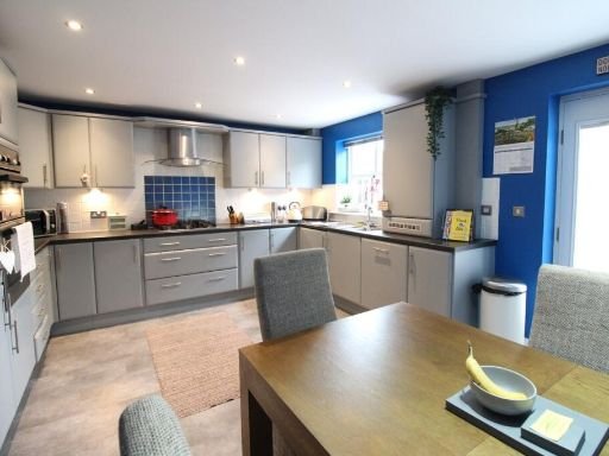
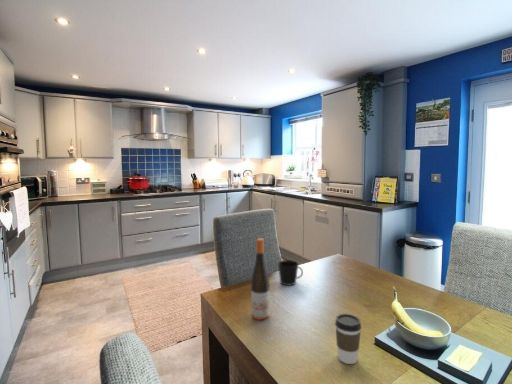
+ cup [277,259,304,286]
+ wine bottle [250,237,270,321]
+ coffee cup [334,313,362,365]
